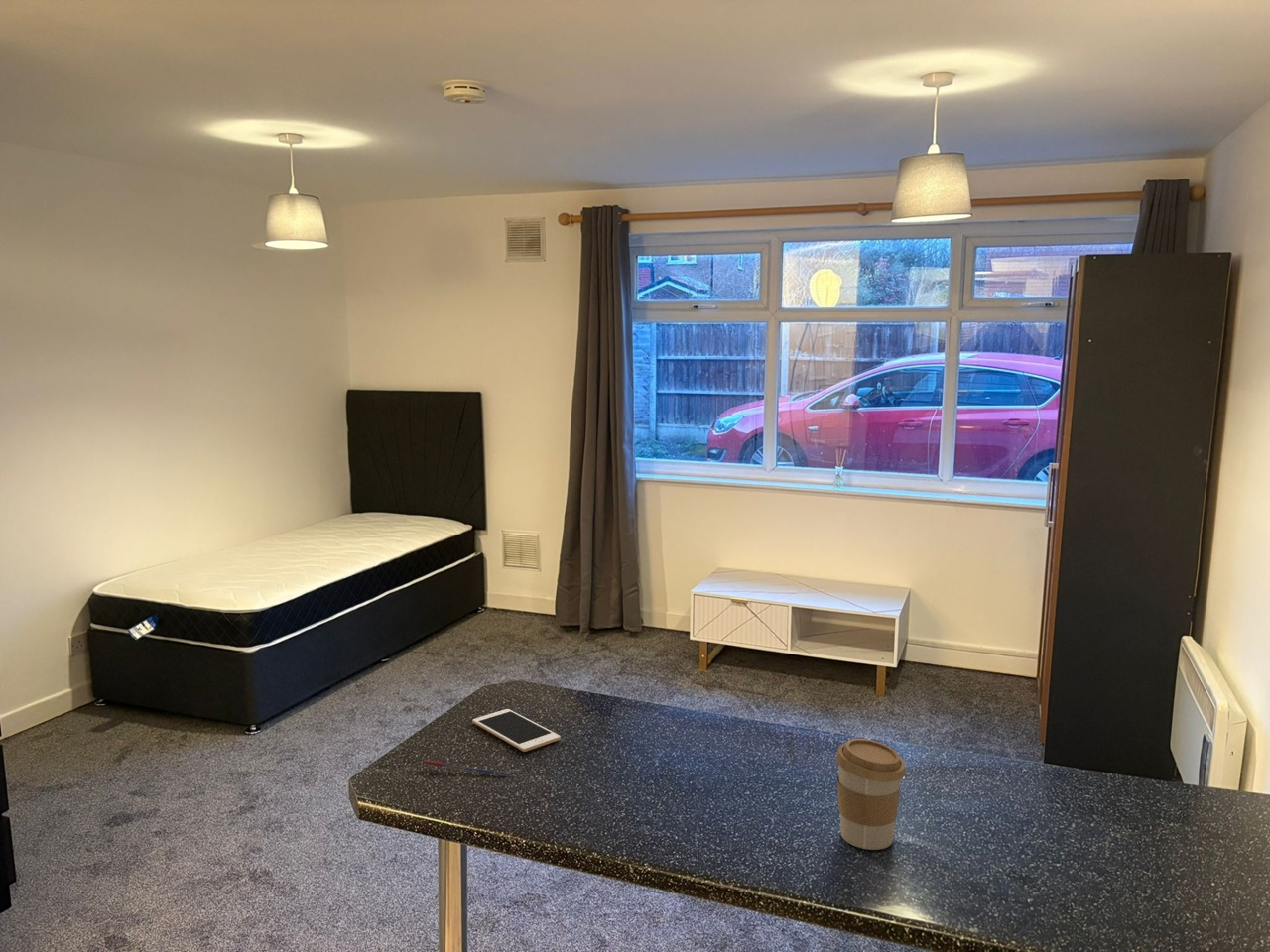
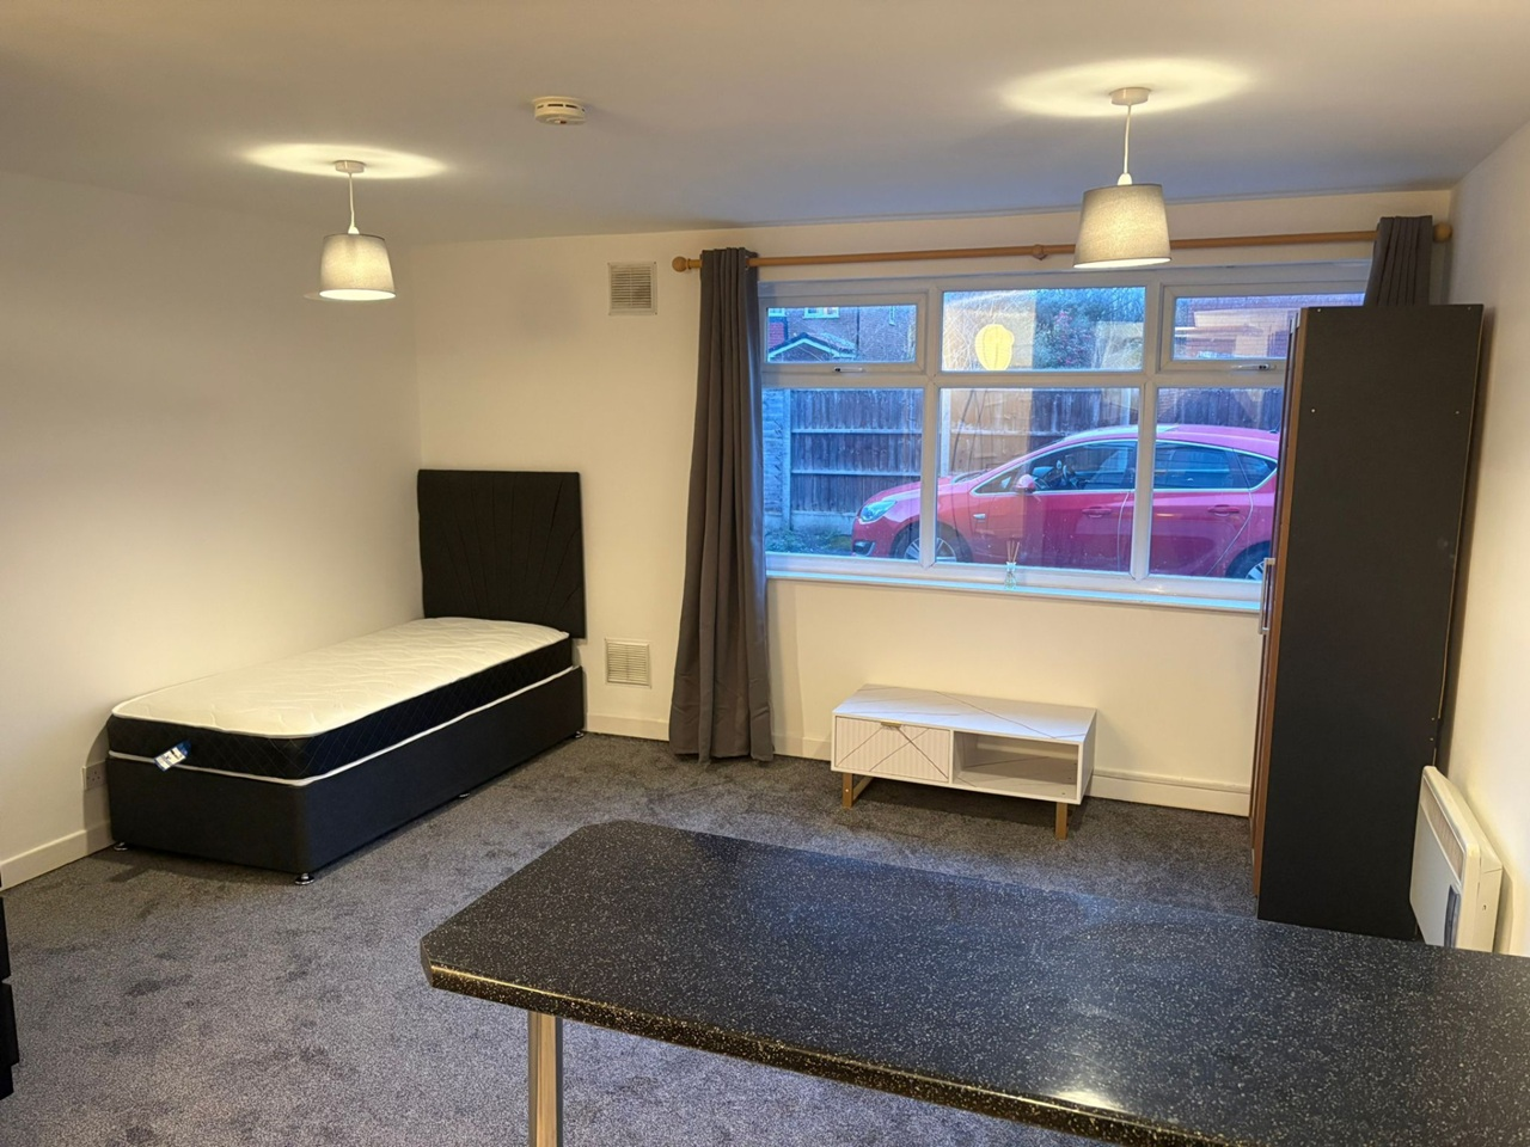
- pen [423,759,509,776]
- coffee cup [834,738,907,851]
- cell phone [472,708,561,753]
